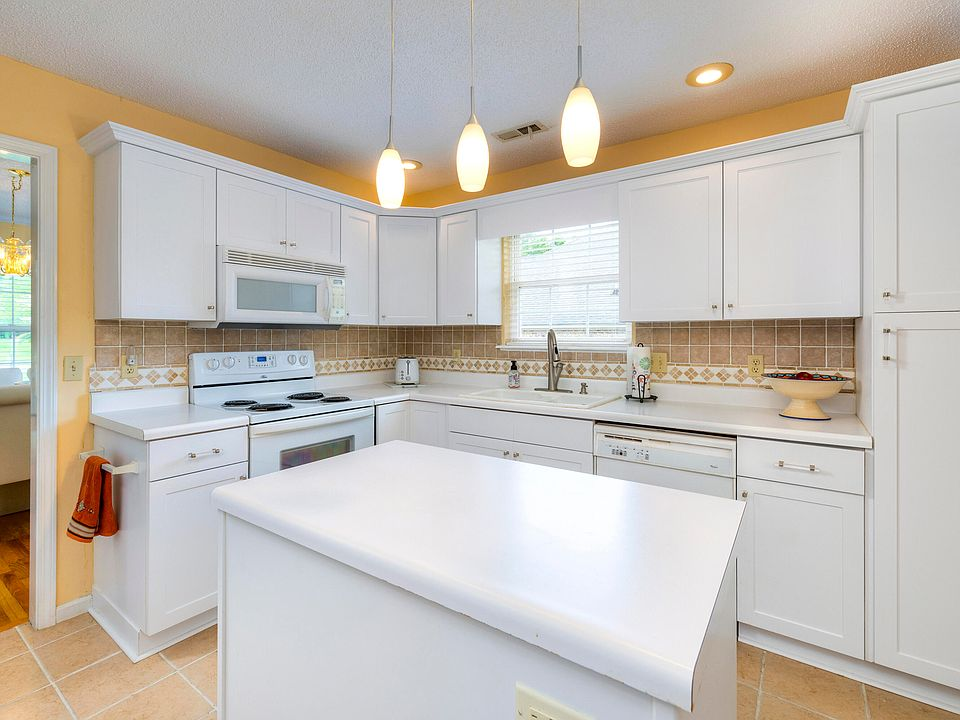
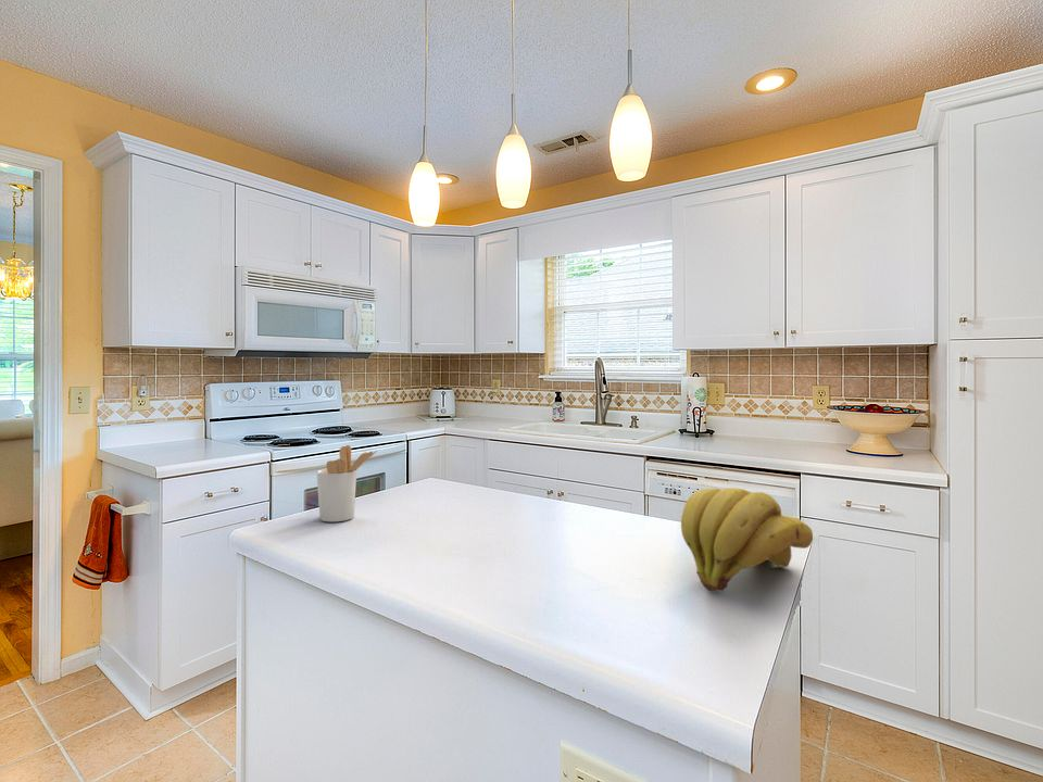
+ utensil holder [316,444,378,522]
+ banana bunch [680,487,814,593]
